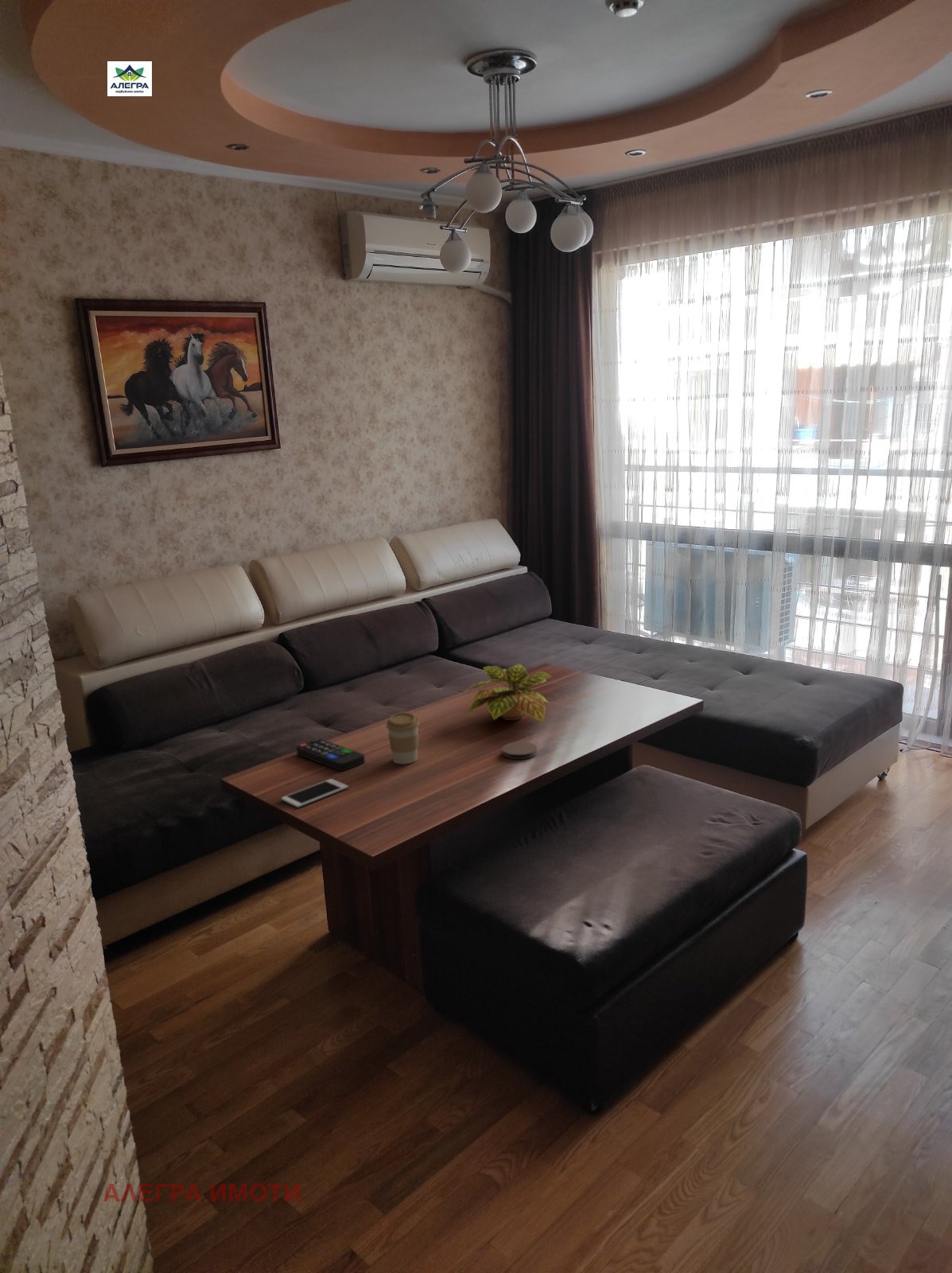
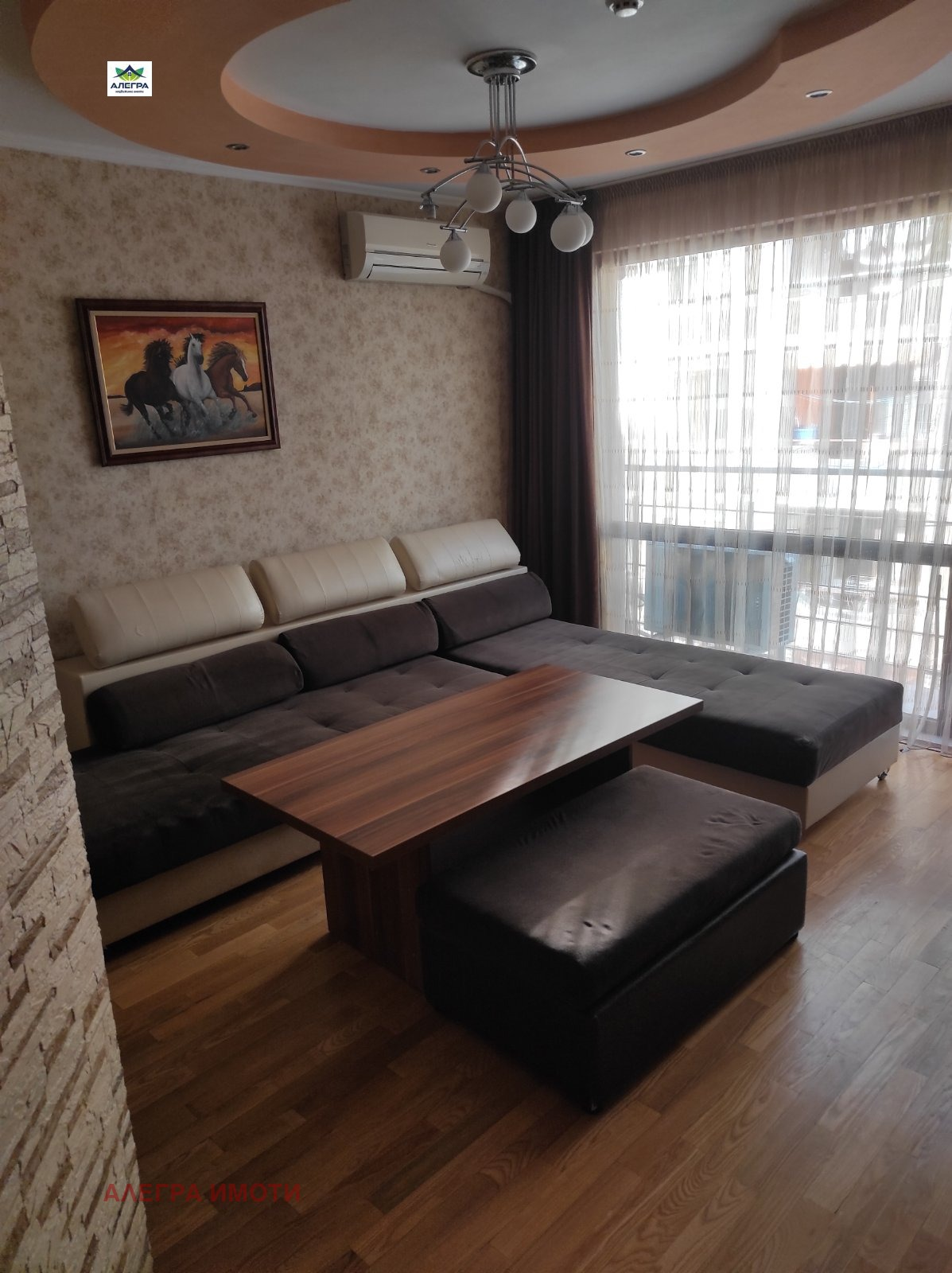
- cell phone [281,778,349,808]
- coaster [501,741,538,760]
- coffee cup [386,711,420,765]
- plant [461,664,554,724]
- remote control [296,738,366,772]
